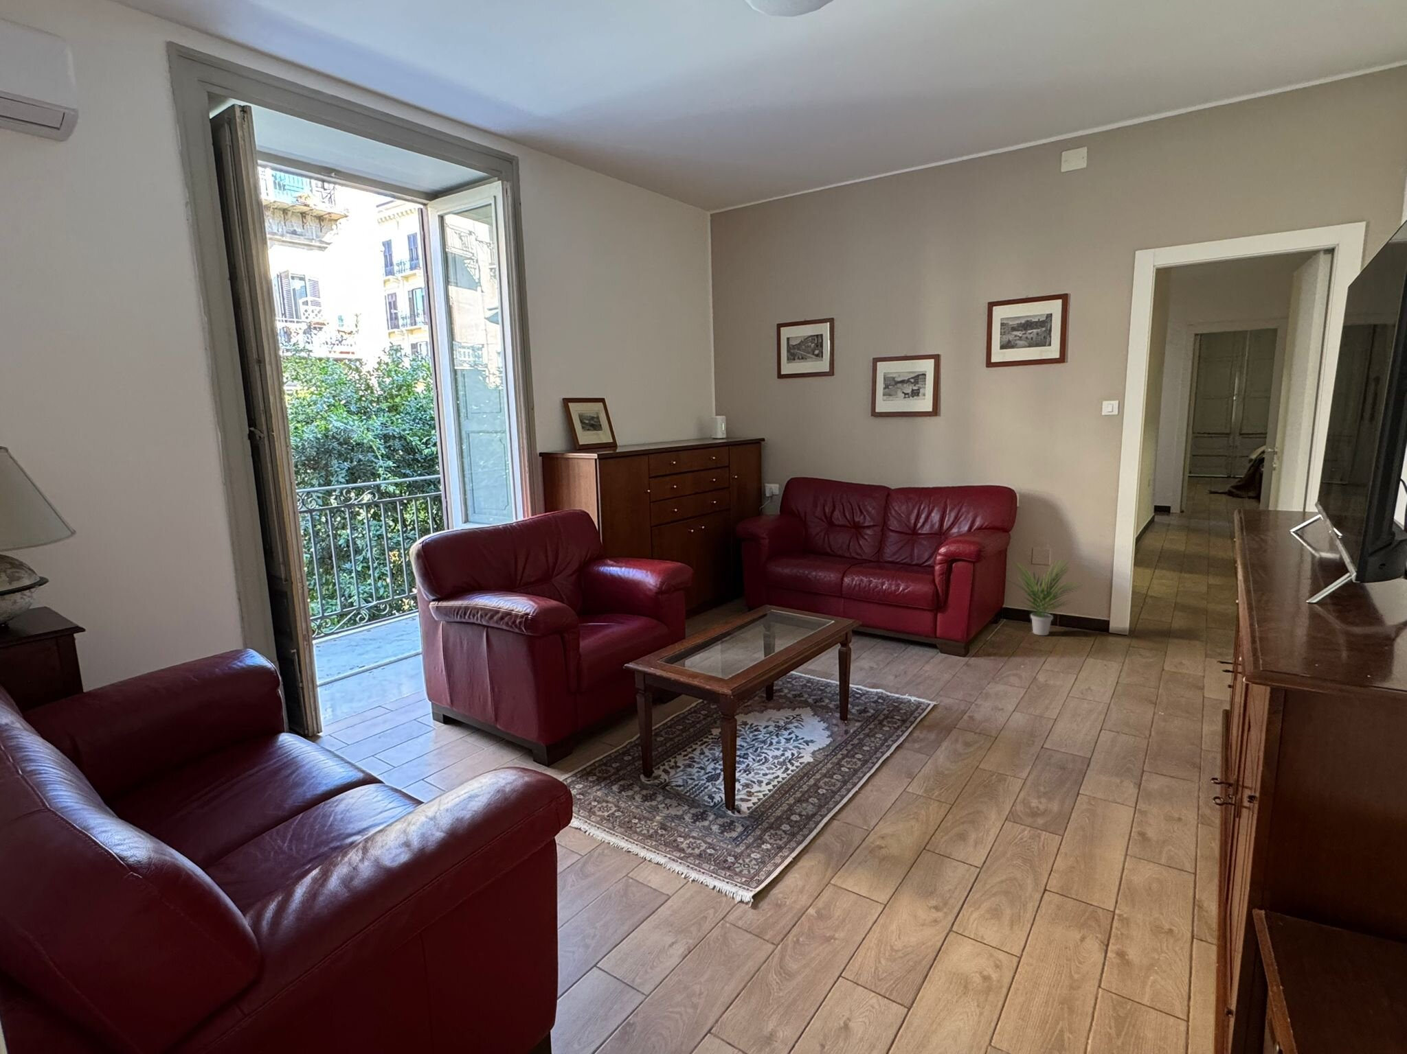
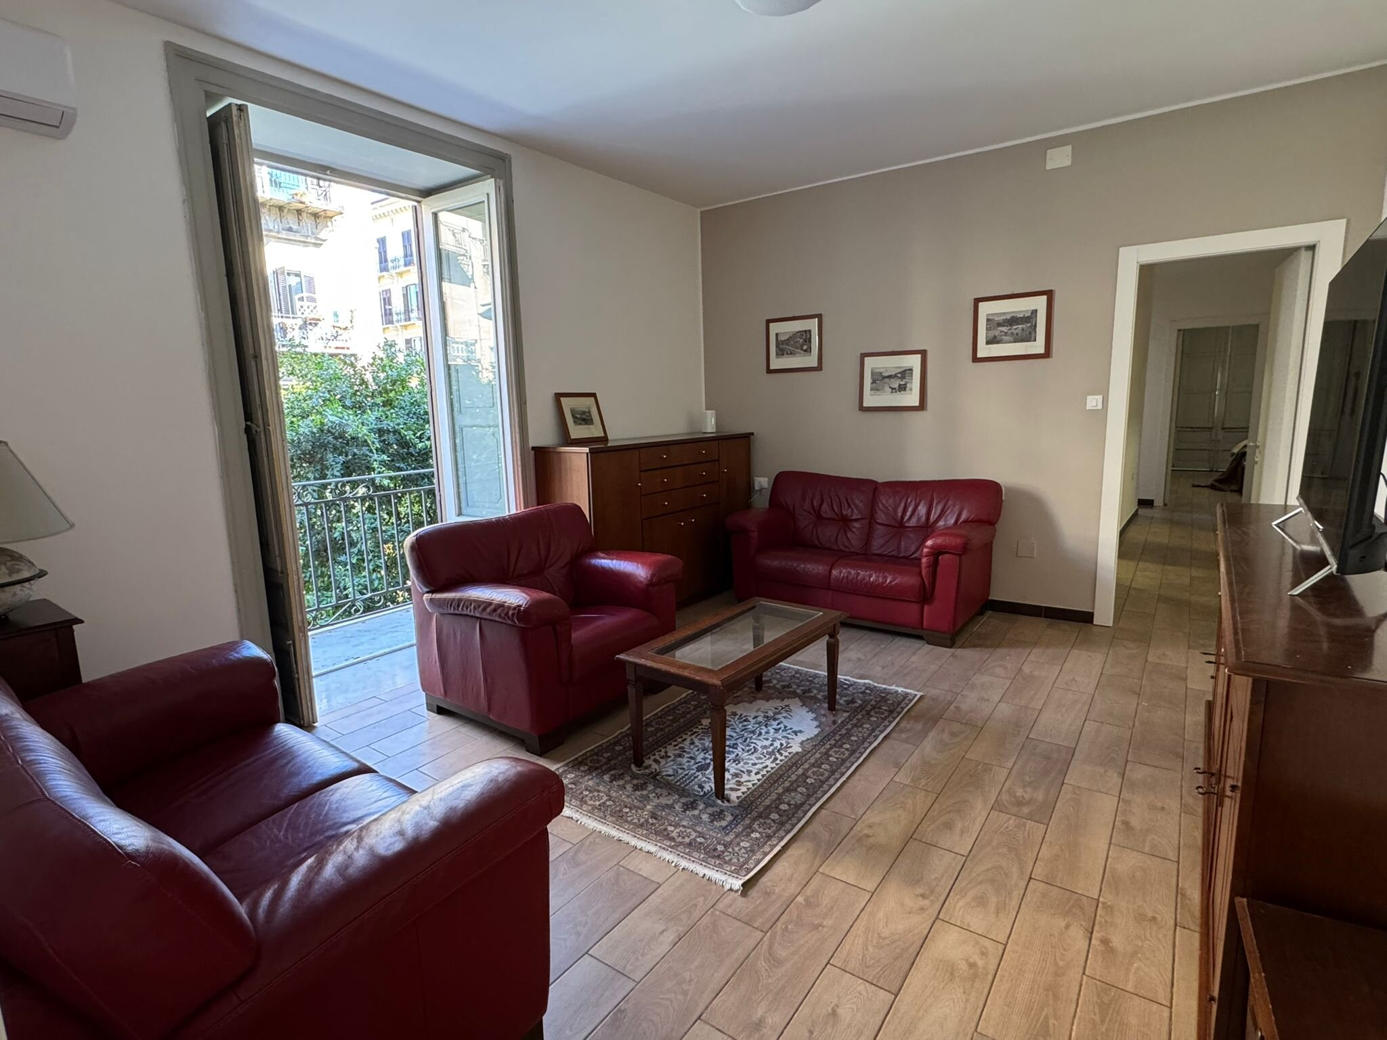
- potted plant [1004,557,1085,637]
